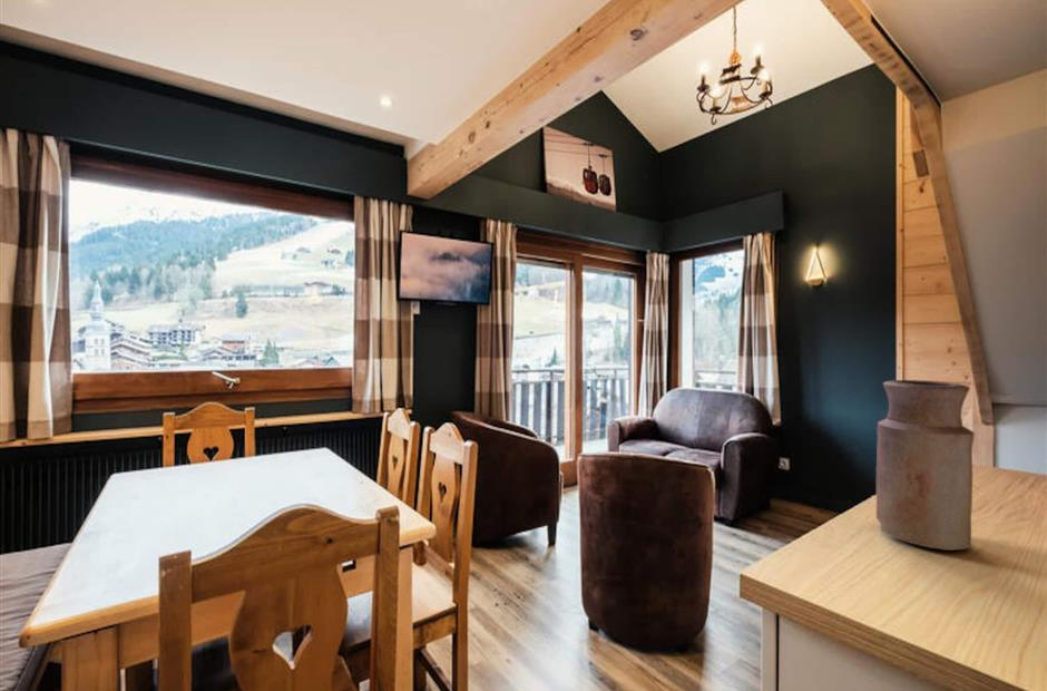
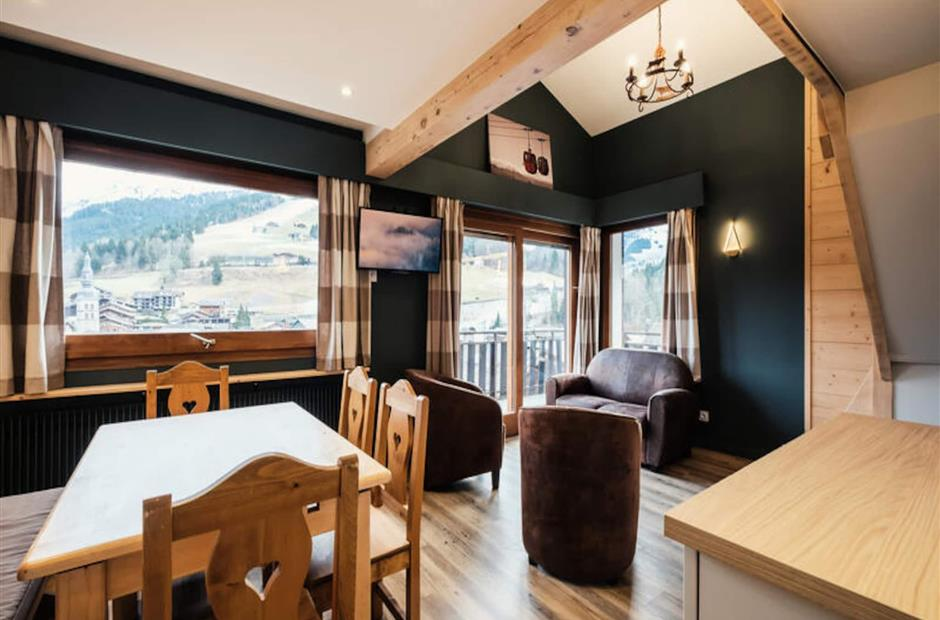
- vase [875,379,976,552]
